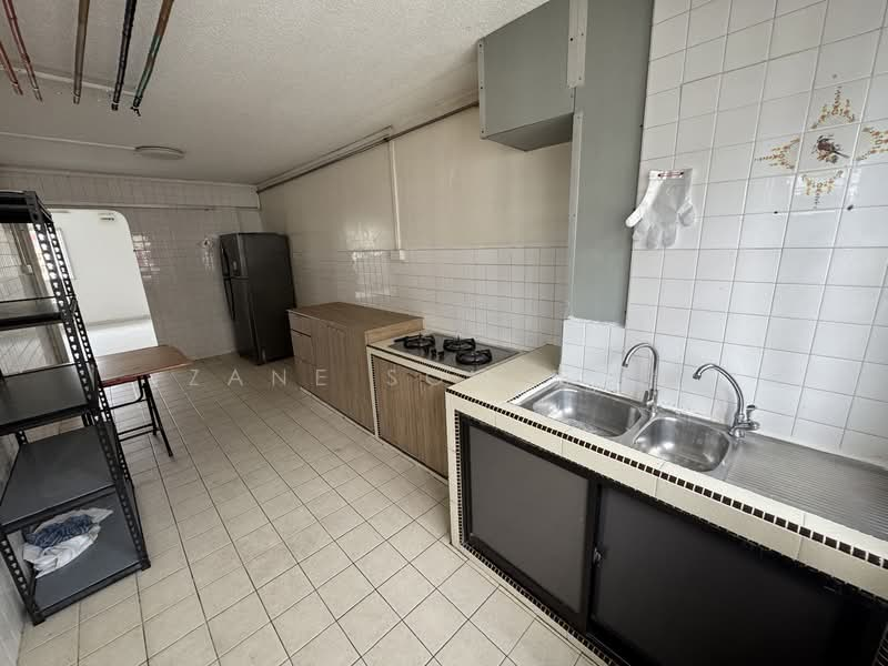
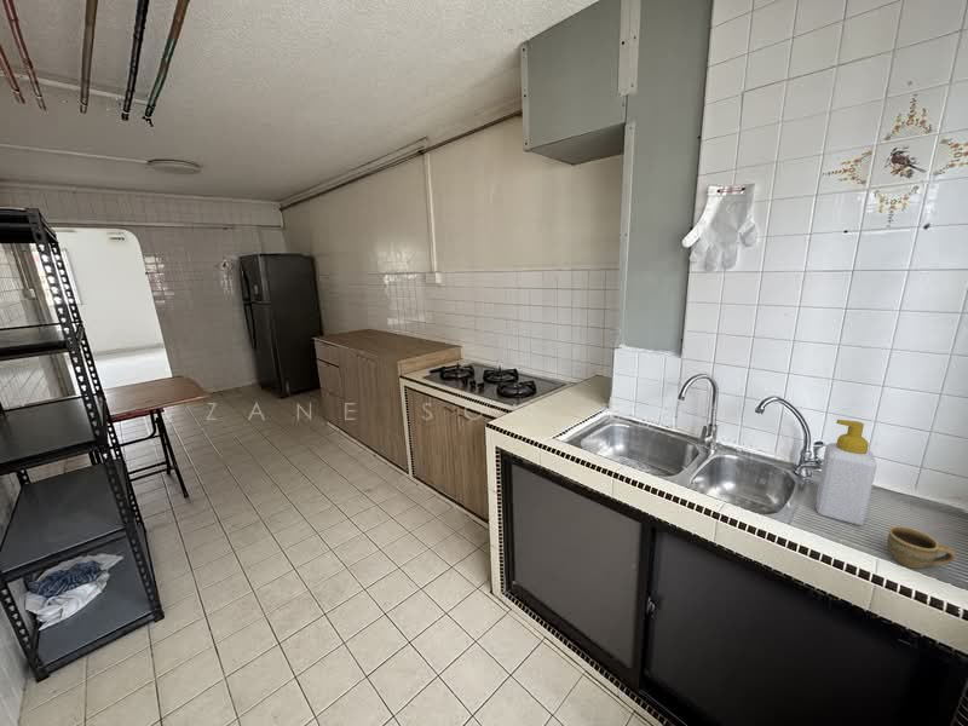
+ cup [886,525,957,570]
+ soap bottle [814,419,878,526]
